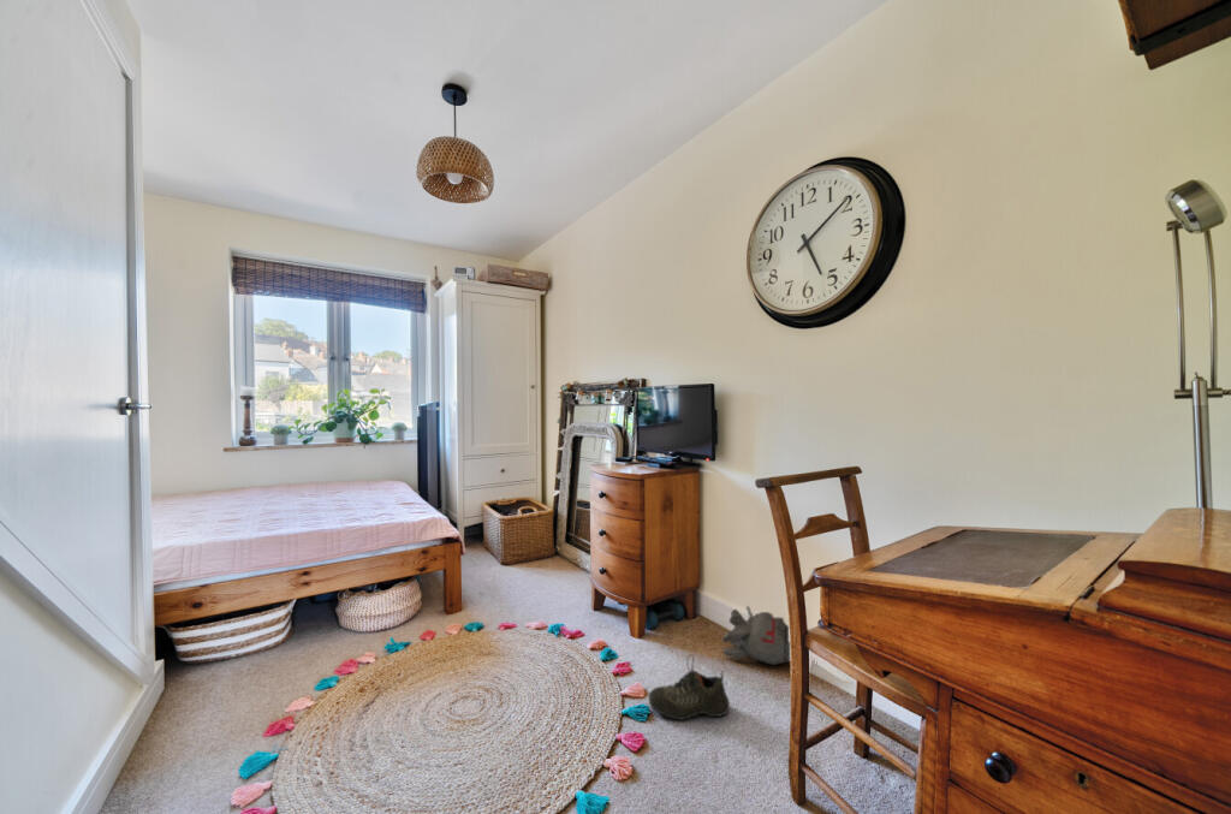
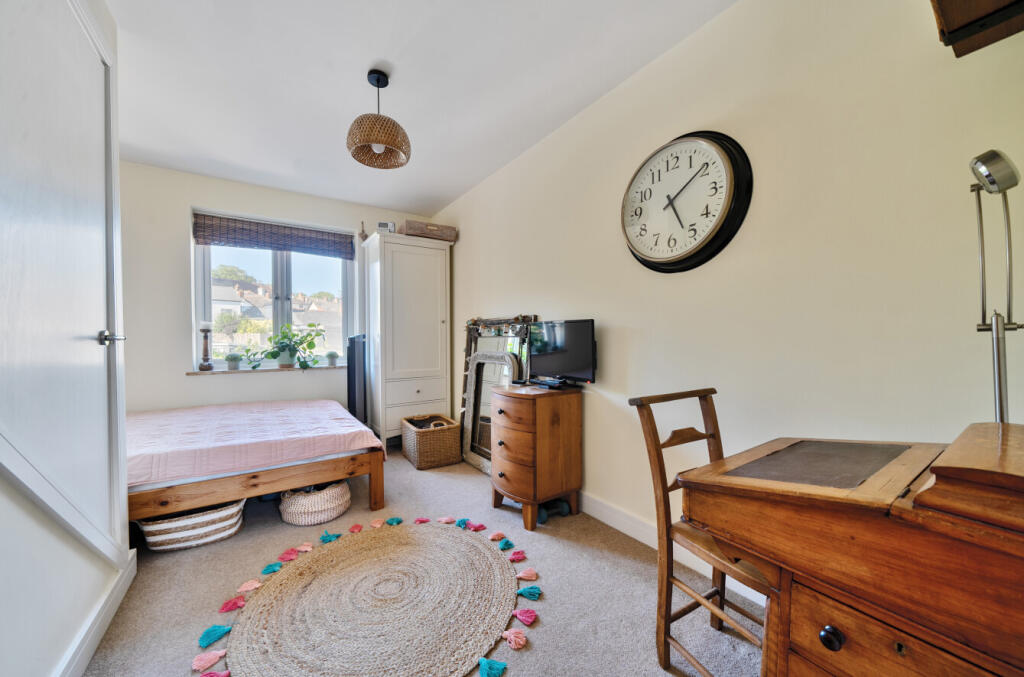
- plush toy [721,605,791,666]
- shoe [648,653,731,721]
